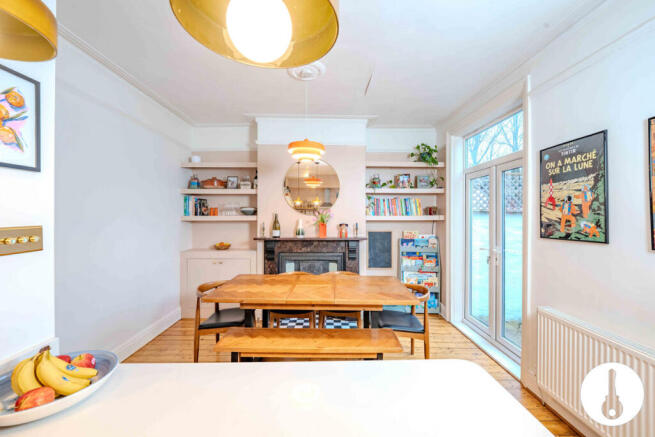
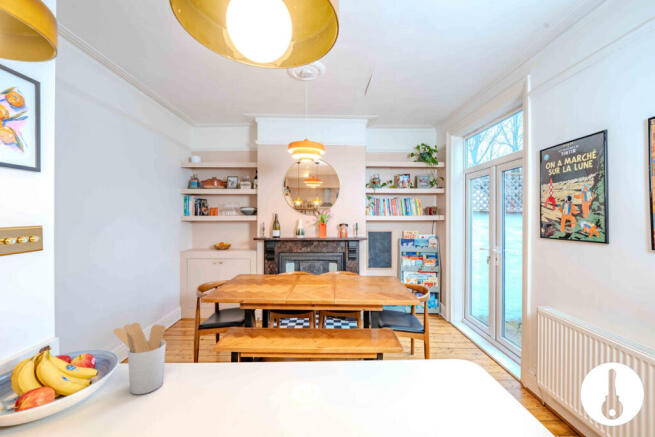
+ utensil holder [113,321,167,395]
